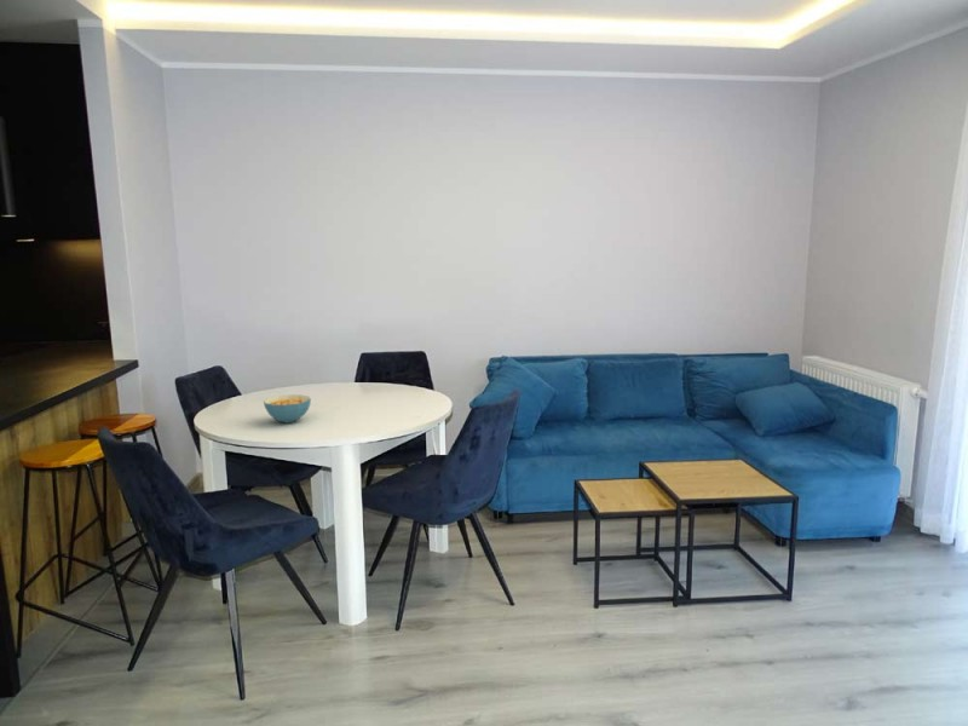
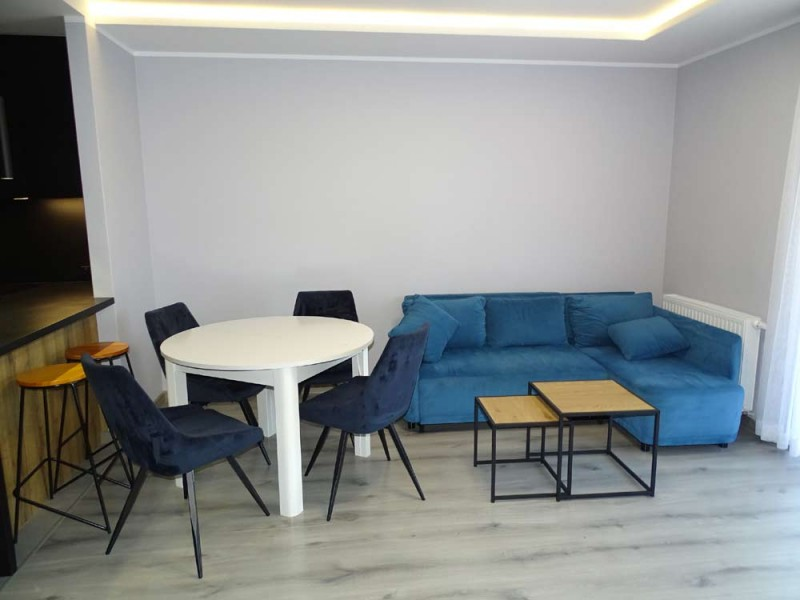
- cereal bowl [263,393,312,424]
